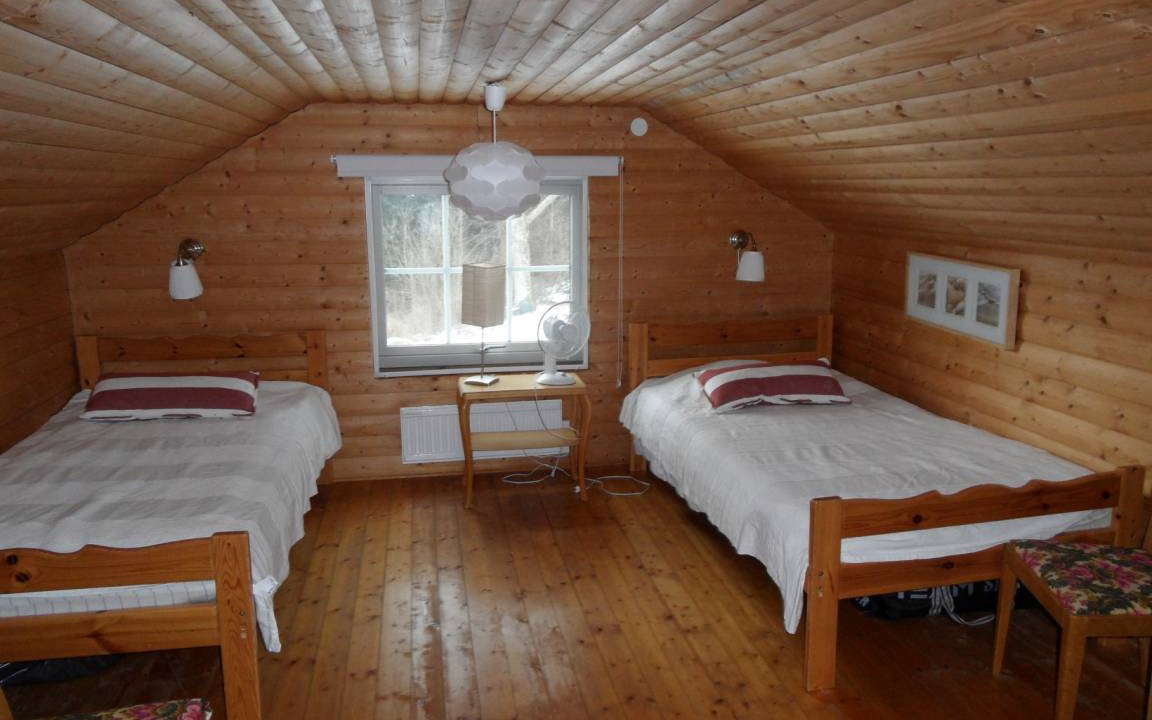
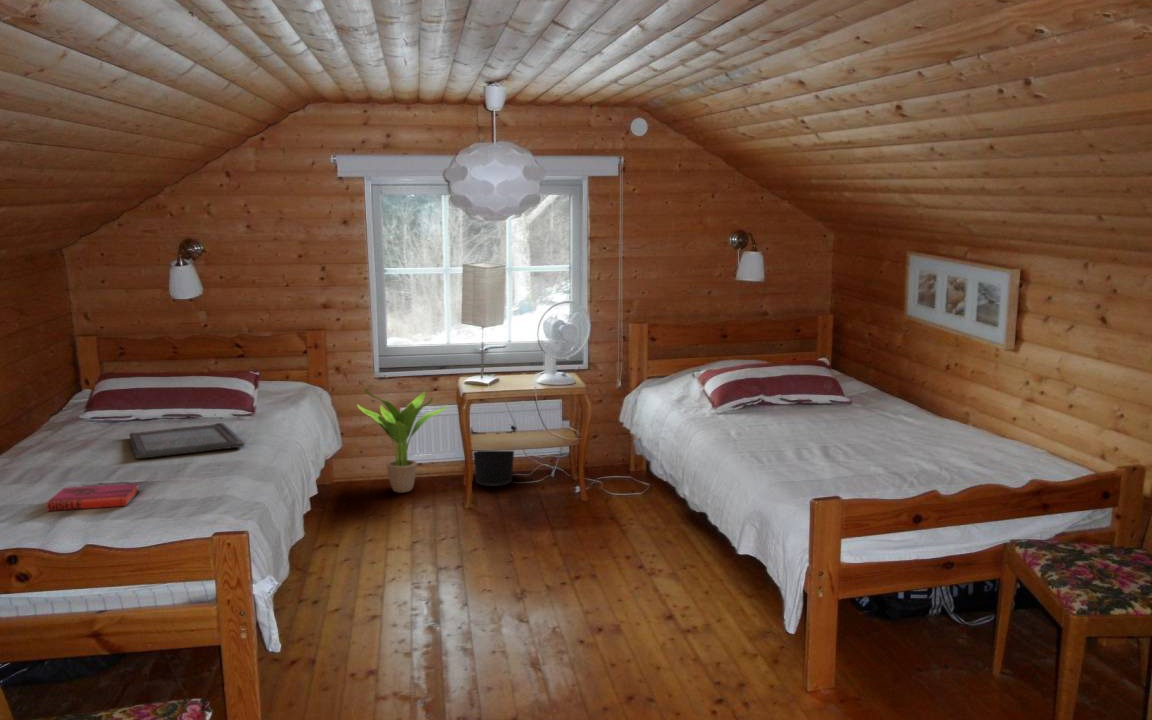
+ wastebasket [470,424,518,487]
+ hardback book [46,482,140,512]
+ serving tray [128,422,246,460]
+ potted plant [356,386,449,494]
